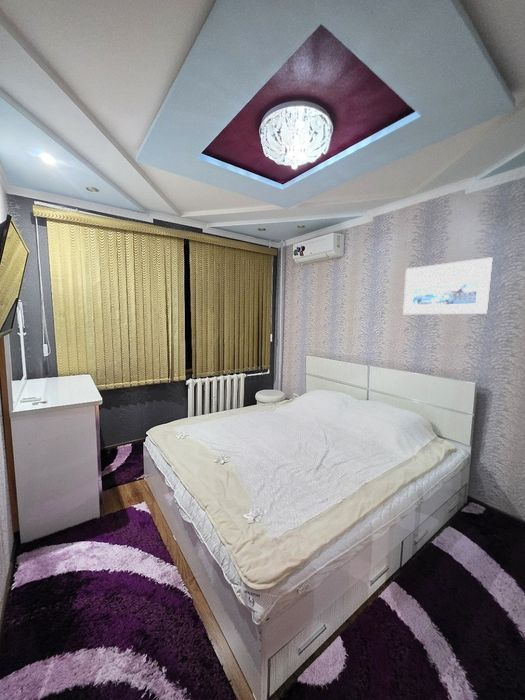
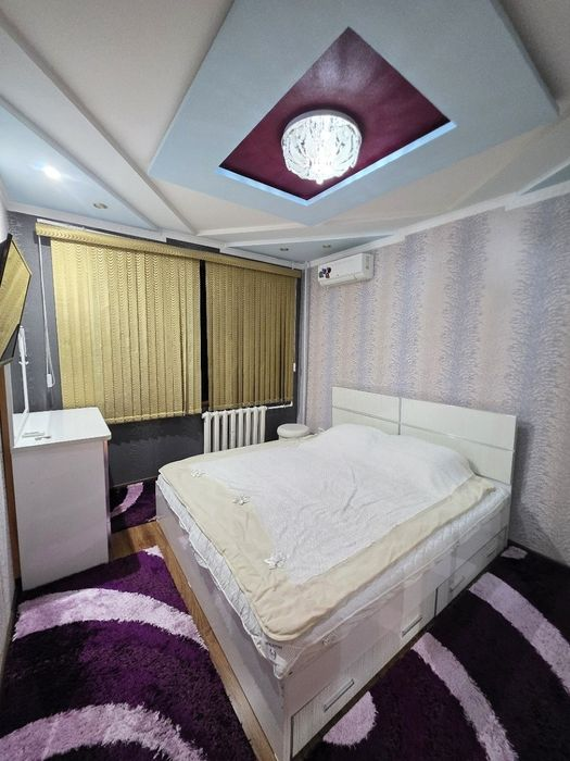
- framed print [402,256,494,315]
